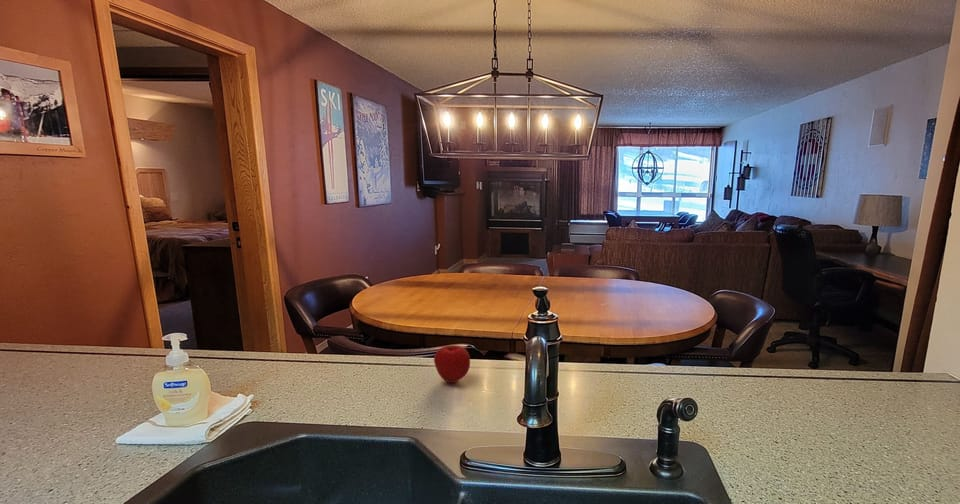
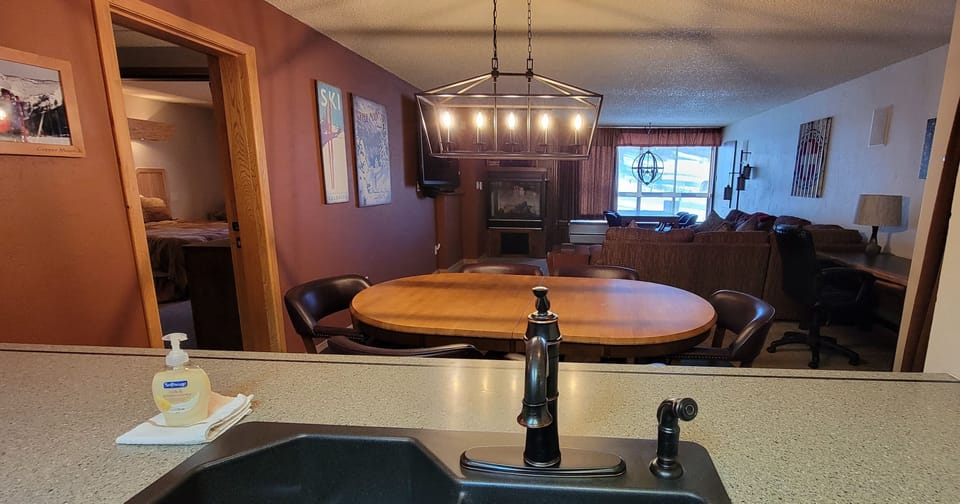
- apple [433,344,471,384]
